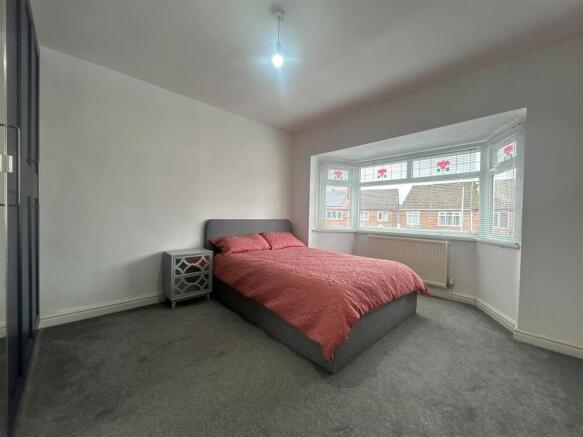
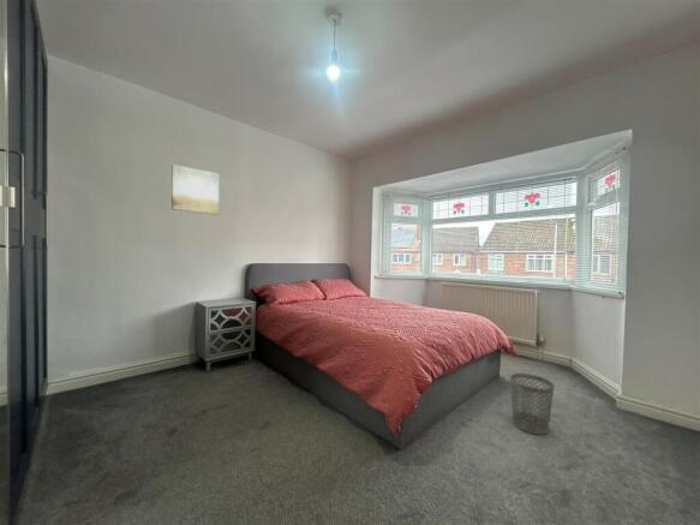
+ wall art [170,163,220,215]
+ wastebasket [509,372,556,436]
